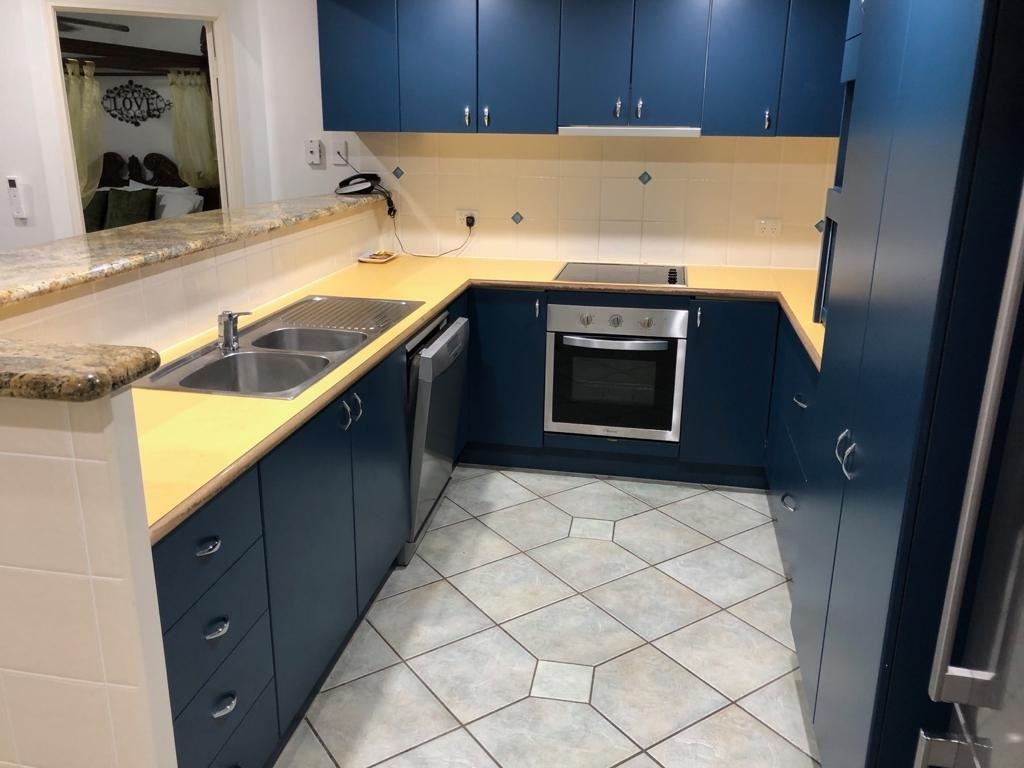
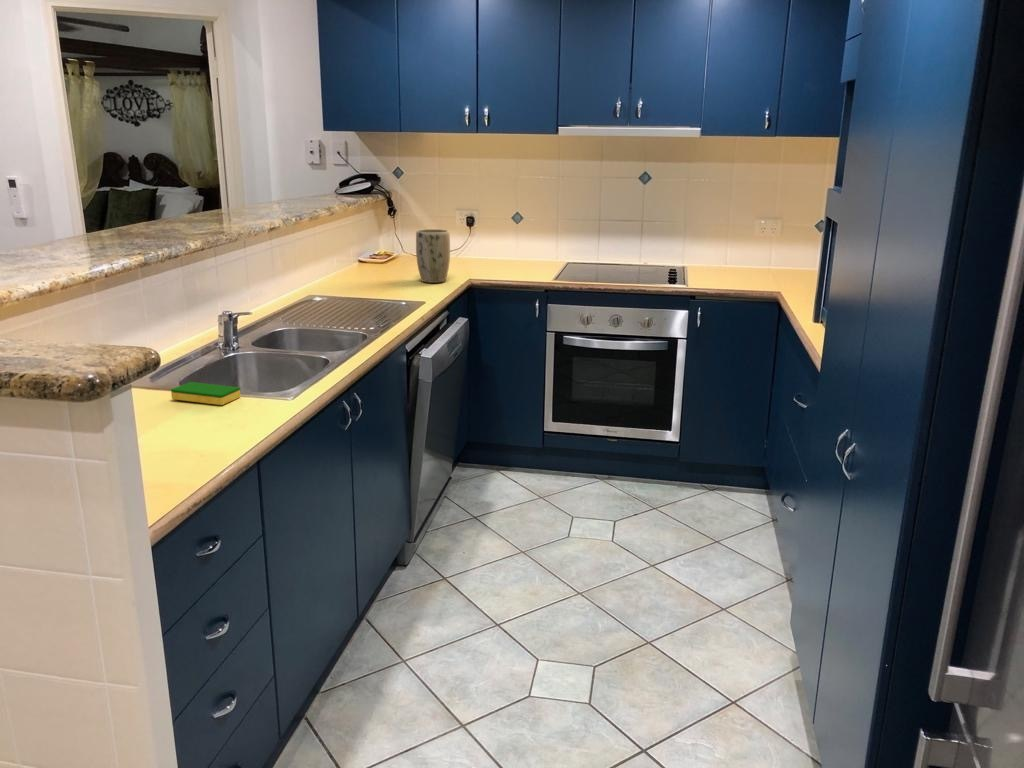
+ dish sponge [170,381,241,406]
+ plant pot [415,228,451,284]
